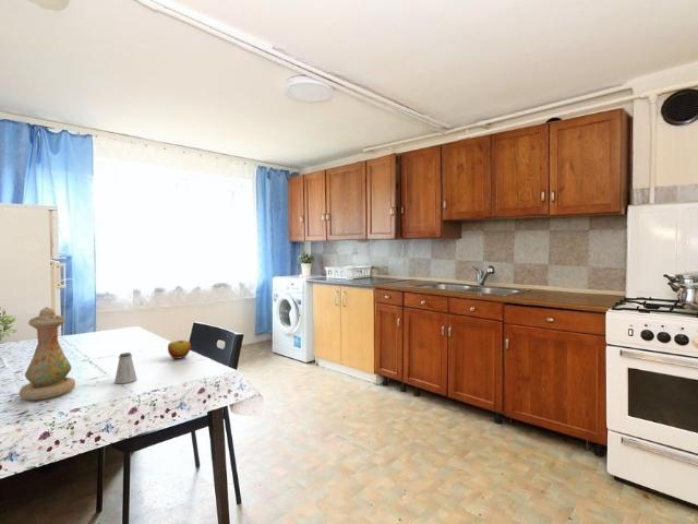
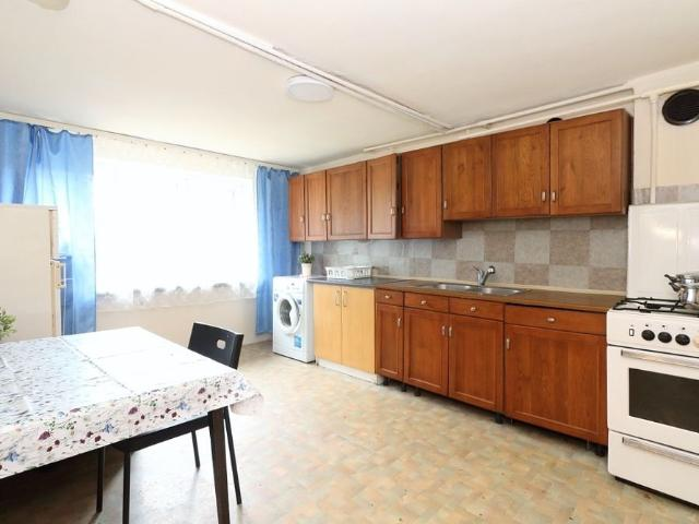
- saltshaker [113,352,137,384]
- vase [17,306,76,401]
- apple [167,340,192,360]
